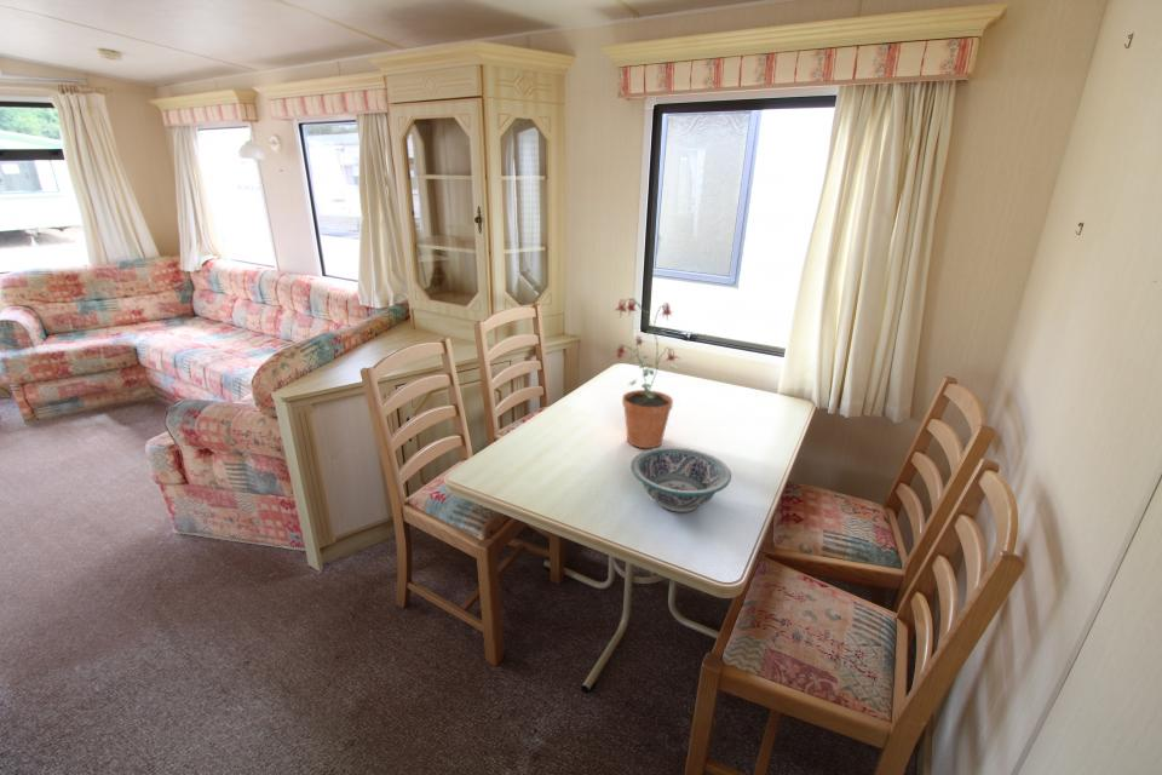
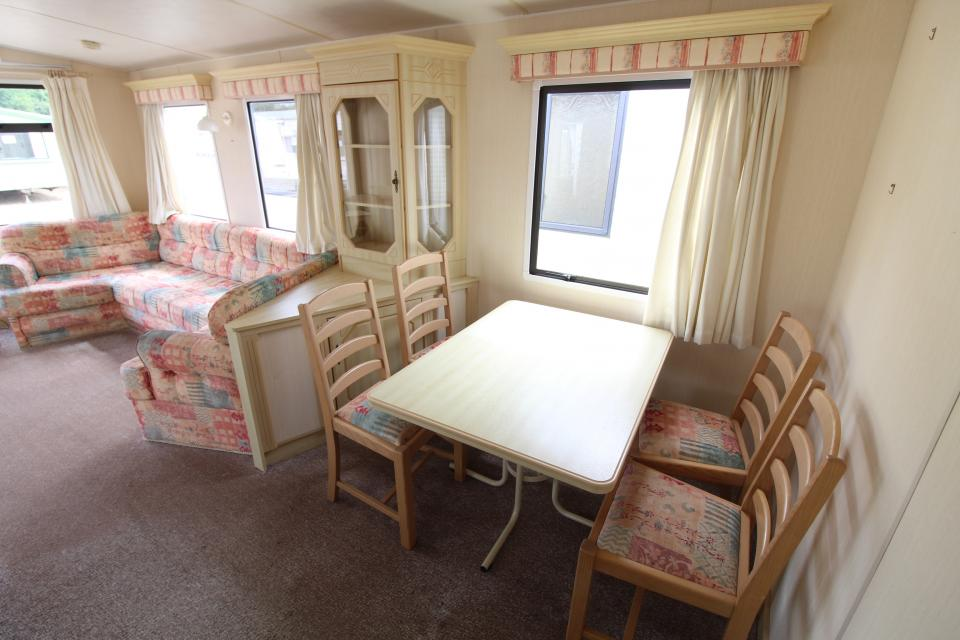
- potted plant [612,297,680,449]
- bowl [629,446,732,513]
